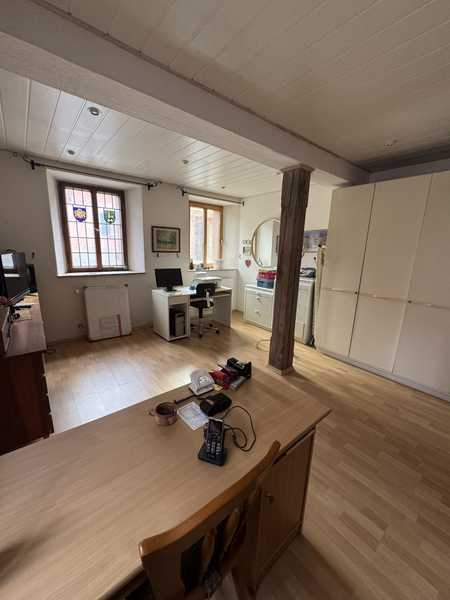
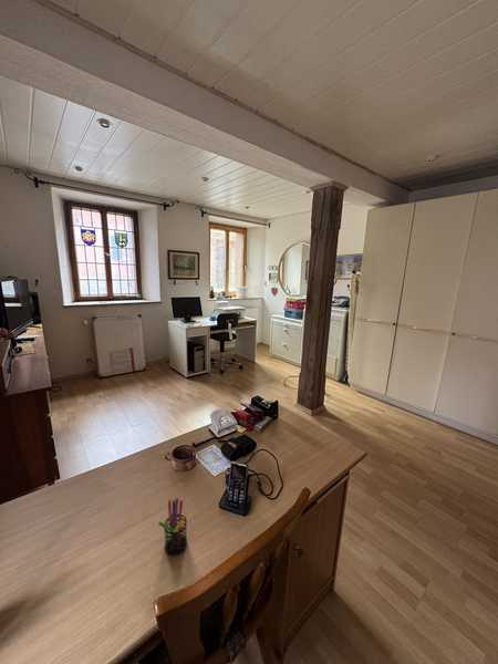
+ pen holder [157,497,188,557]
